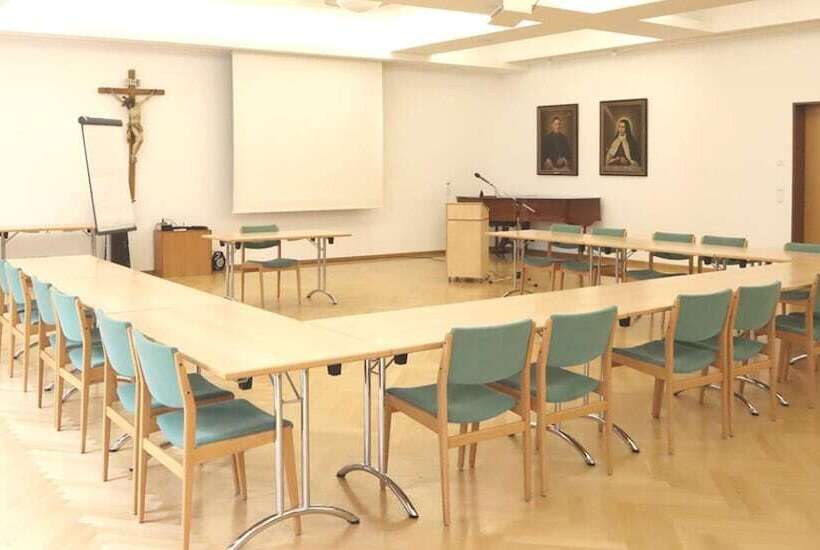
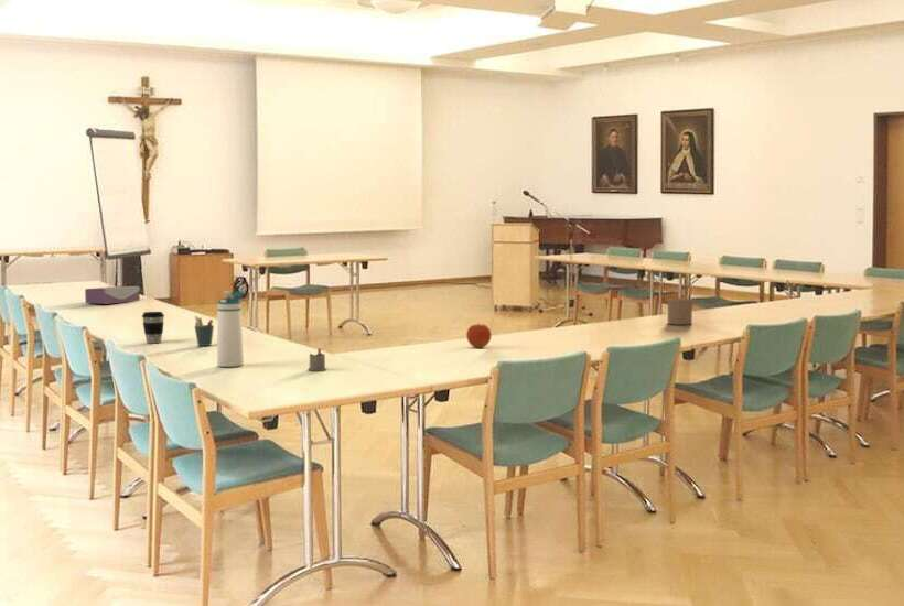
+ tea glass holder [308,347,327,371]
+ water bottle [216,290,246,368]
+ fruit [465,323,493,348]
+ cup [666,296,695,325]
+ tissue box [84,285,141,305]
+ pen holder [194,315,215,347]
+ coffee cup [141,311,165,344]
